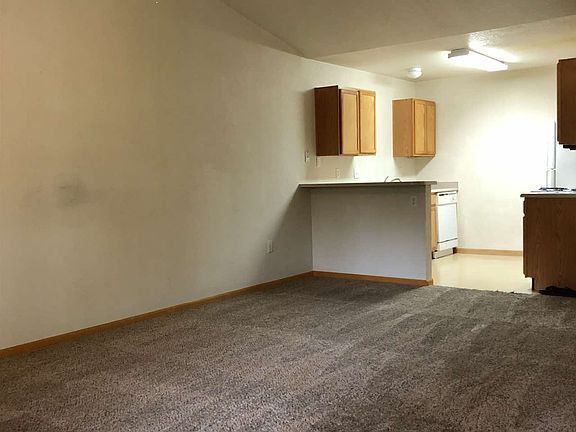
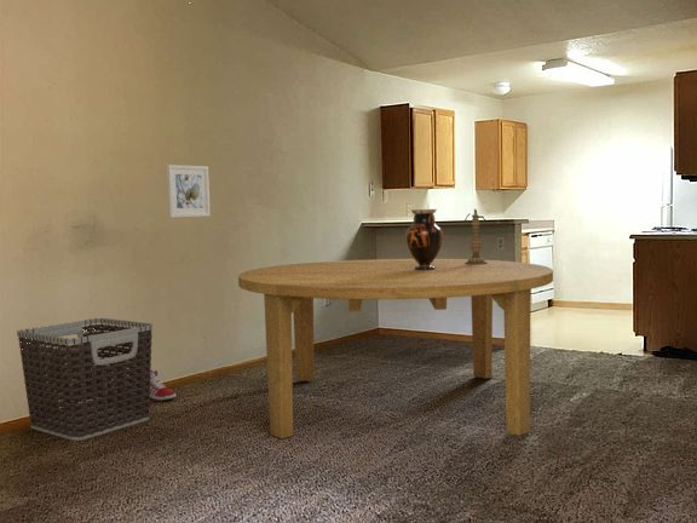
+ candlestick [465,208,488,265]
+ dining table [237,258,554,439]
+ sneaker [145,368,177,402]
+ vase [404,208,444,270]
+ clothes hamper [16,317,154,442]
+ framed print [166,163,212,219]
